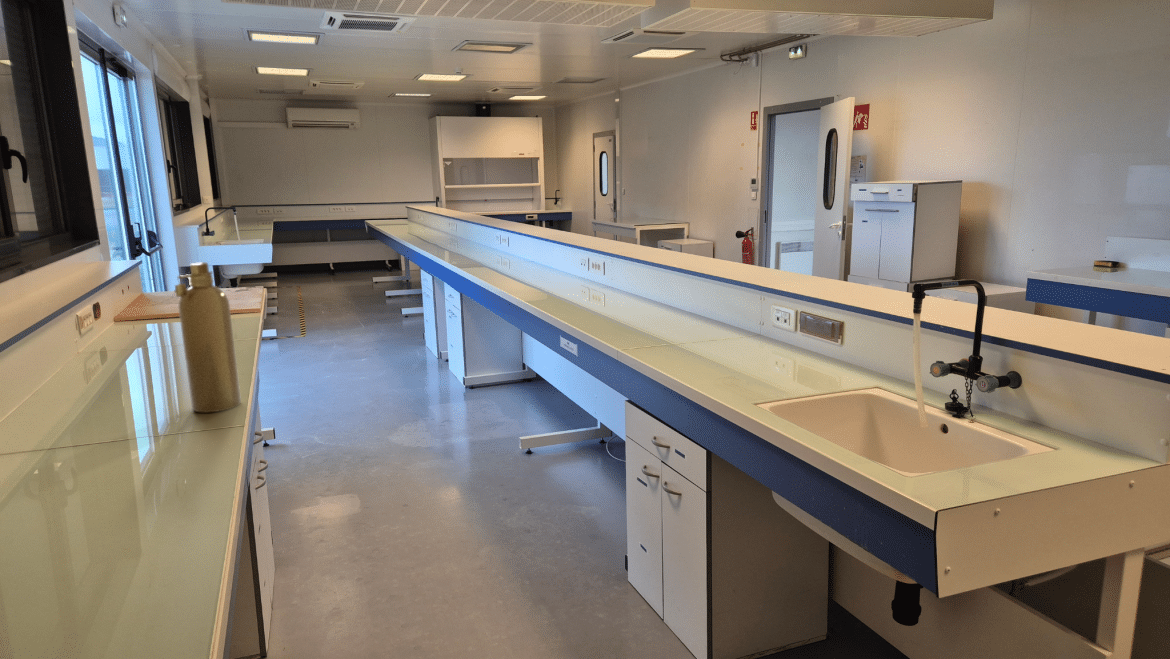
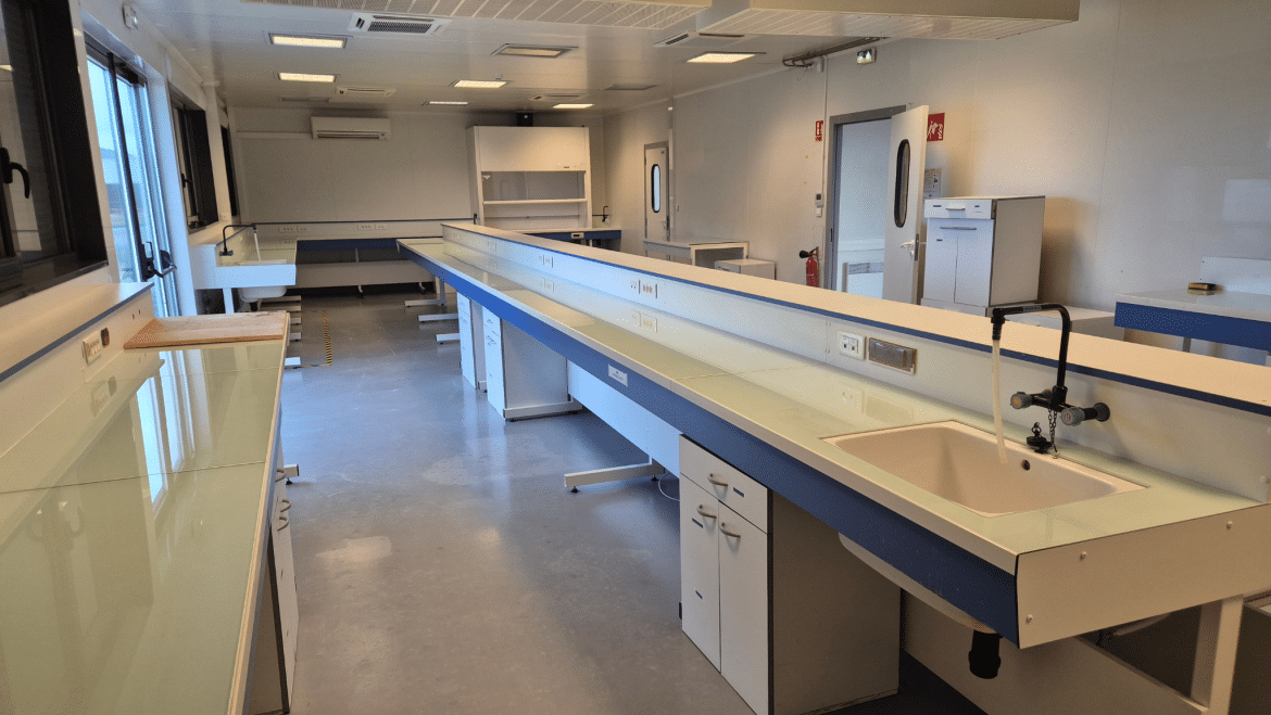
- spray bottle [173,261,242,414]
